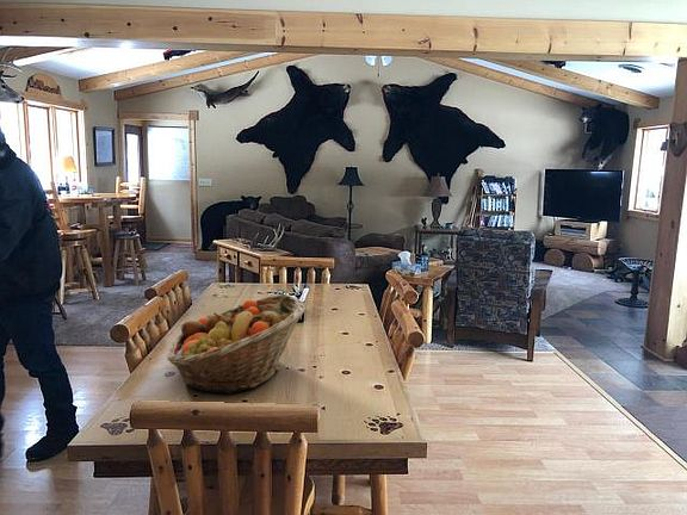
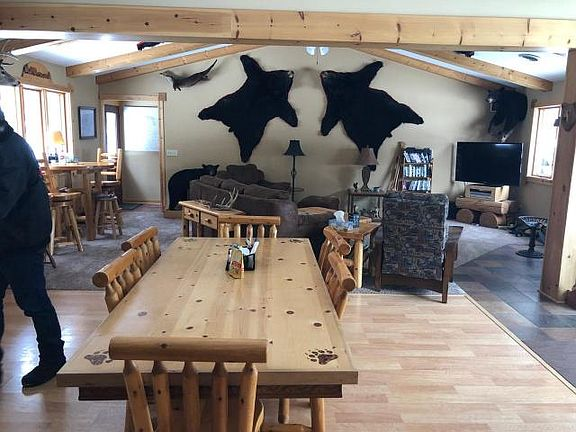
- fruit basket [166,293,307,395]
